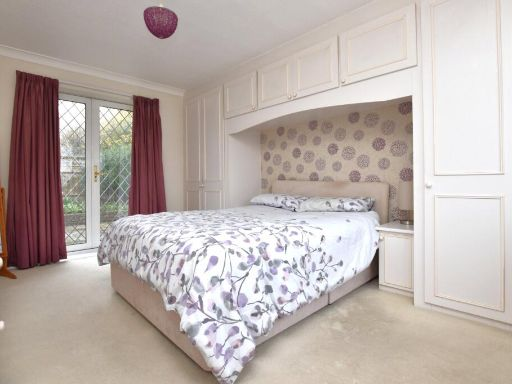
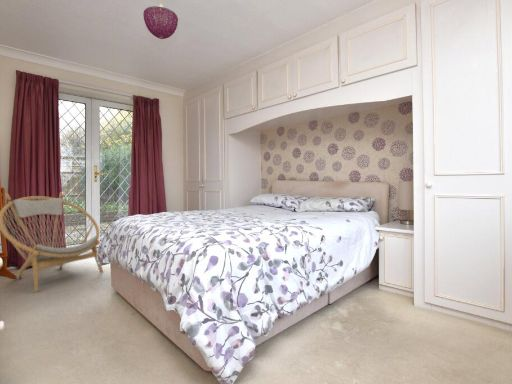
+ armchair [0,191,104,292]
